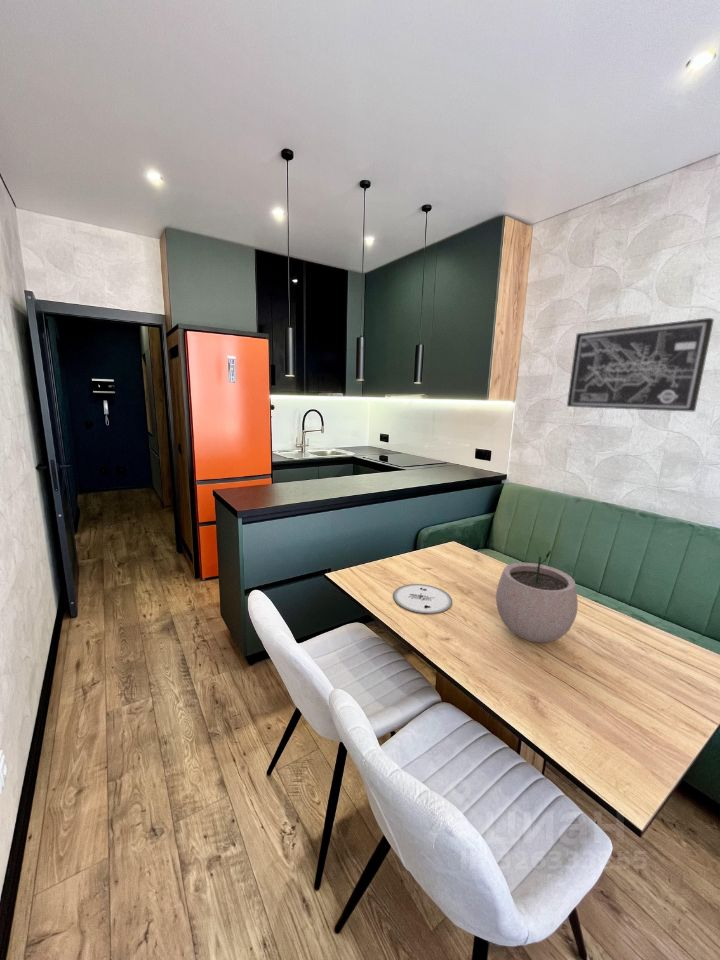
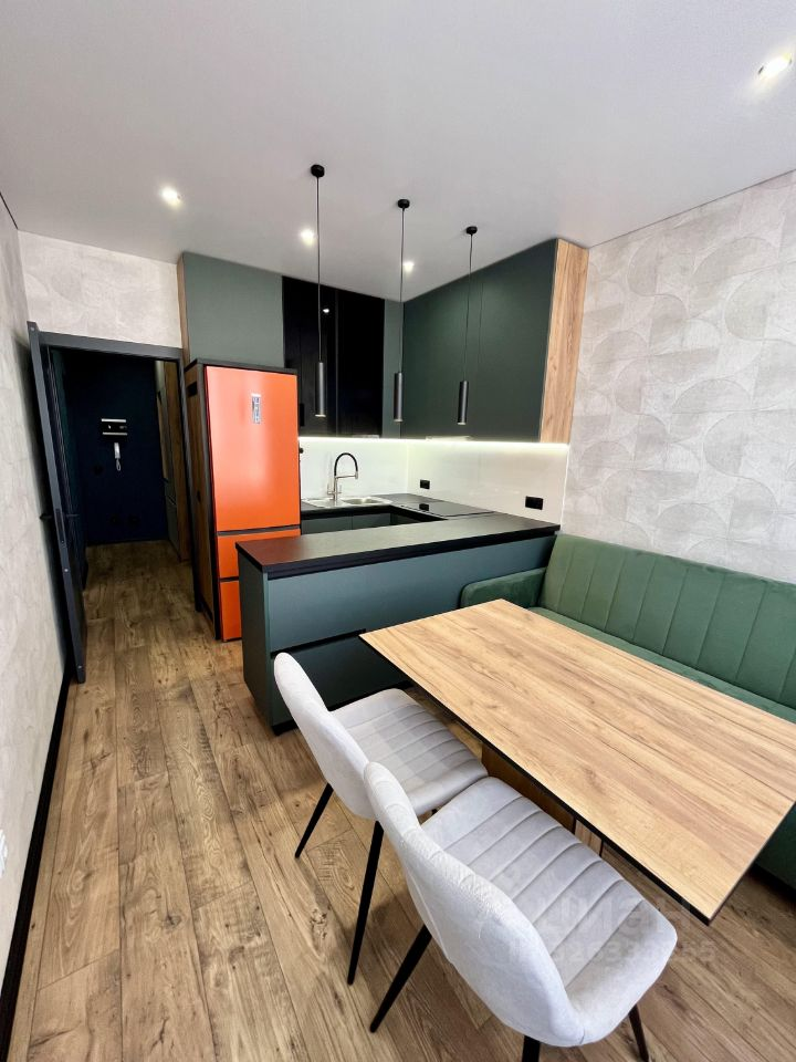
- wall art [566,317,715,413]
- plant pot [495,549,579,644]
- plate [392,583,453,614]
